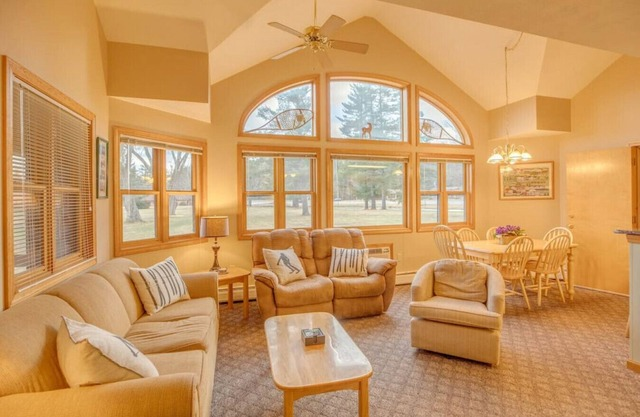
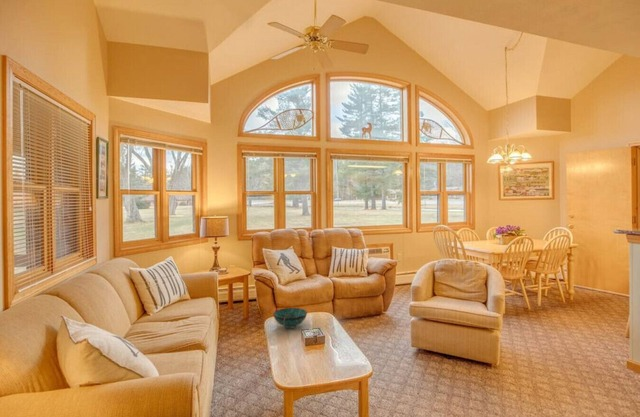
+ decorative bowl [273,307,308,329]
